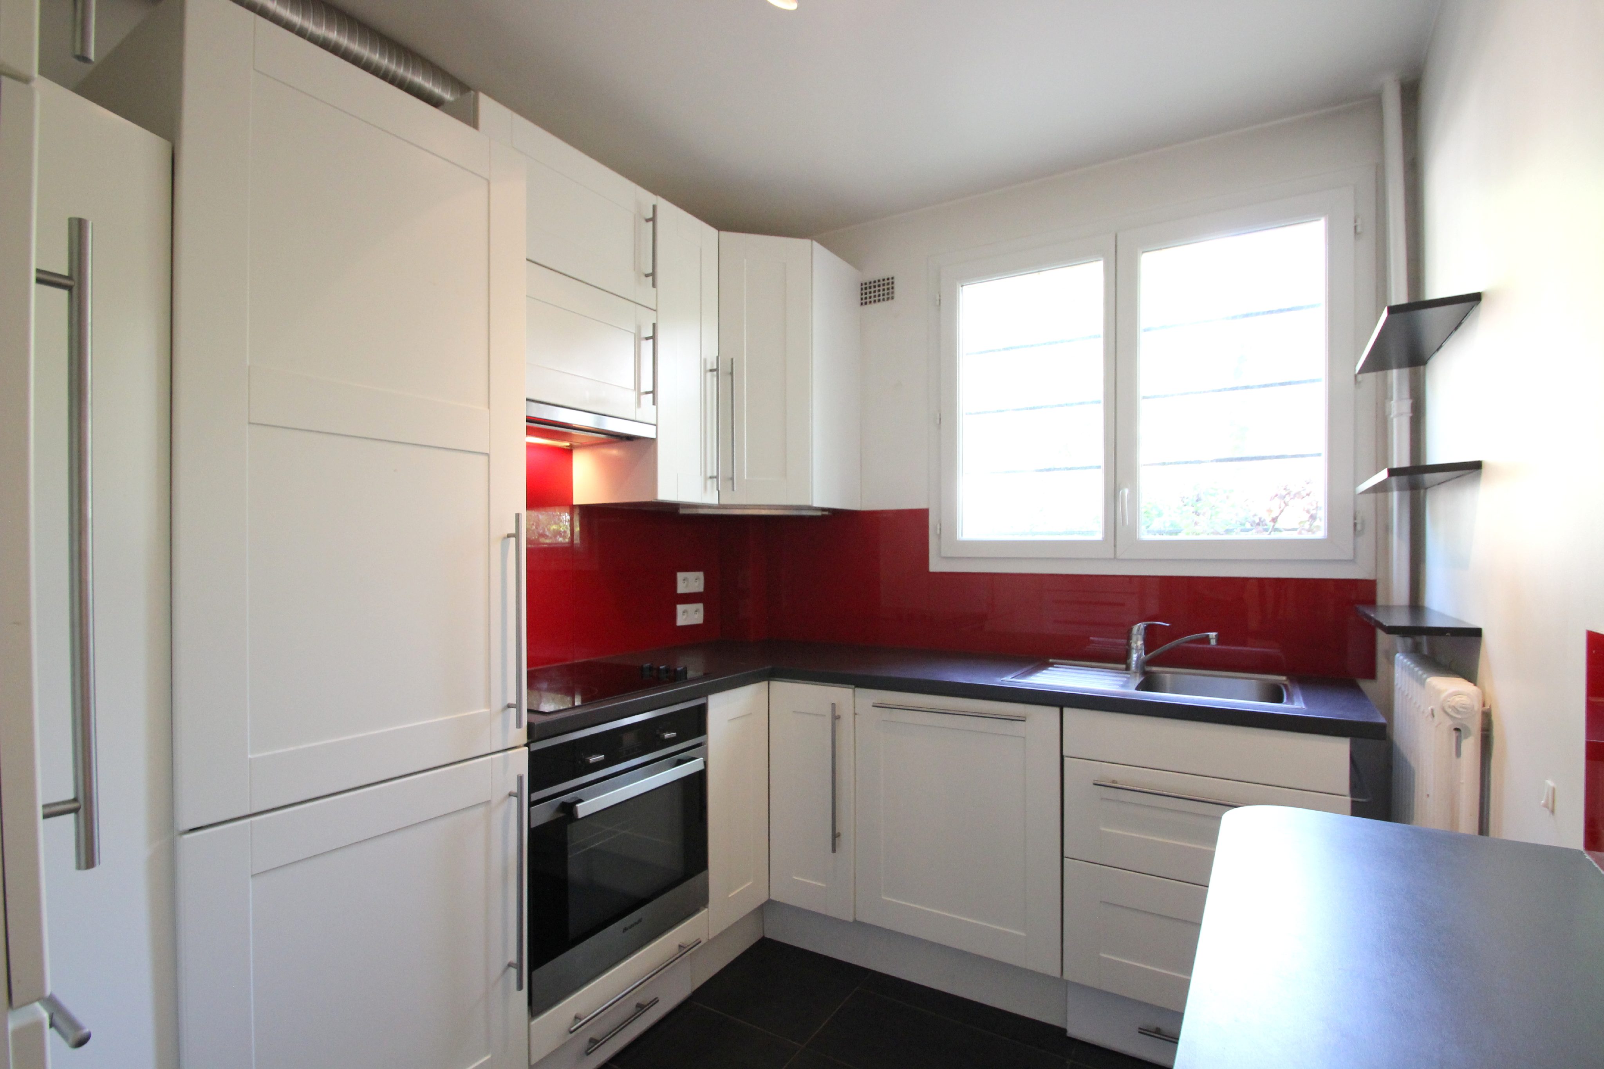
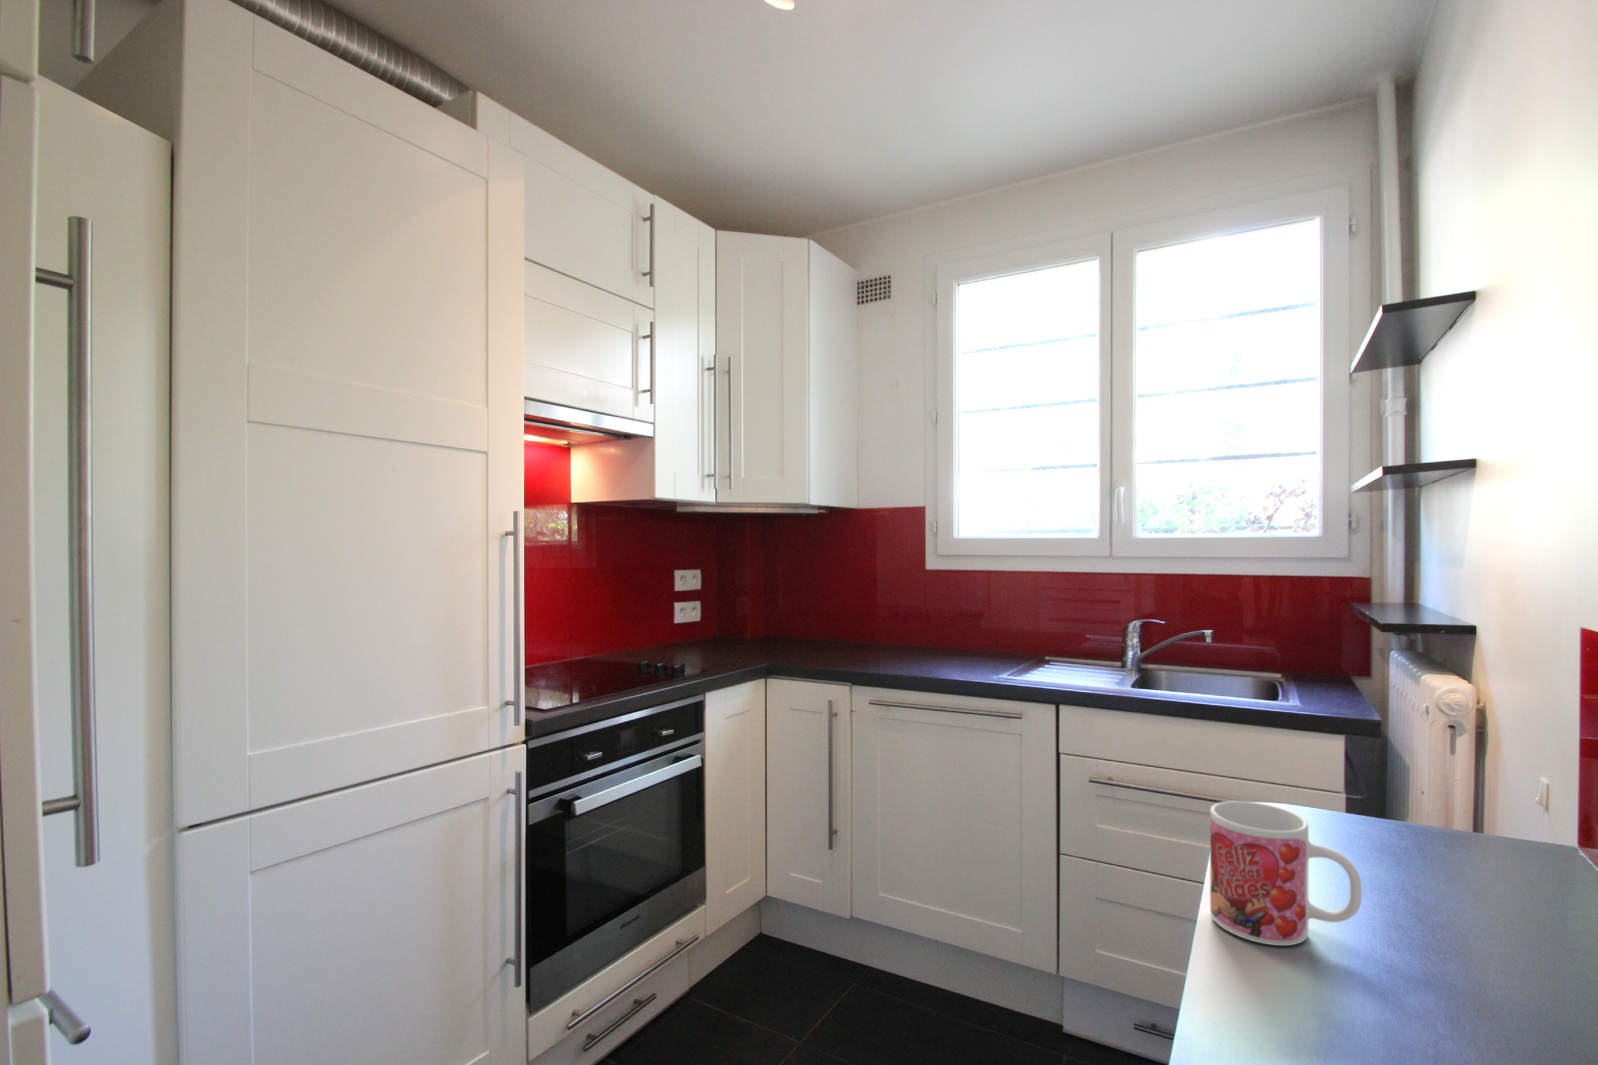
+ mug [1210,801,1361,946]
